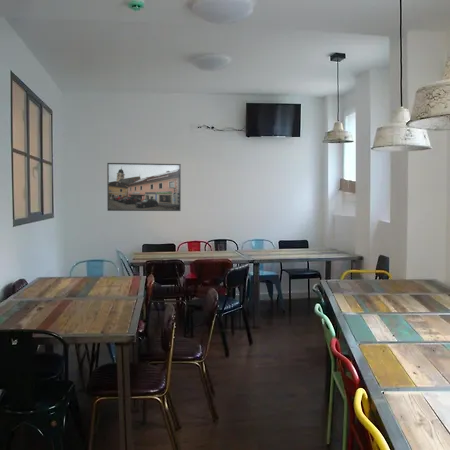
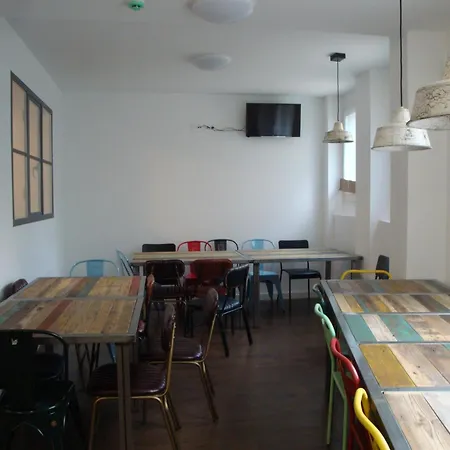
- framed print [106,162,182,212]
